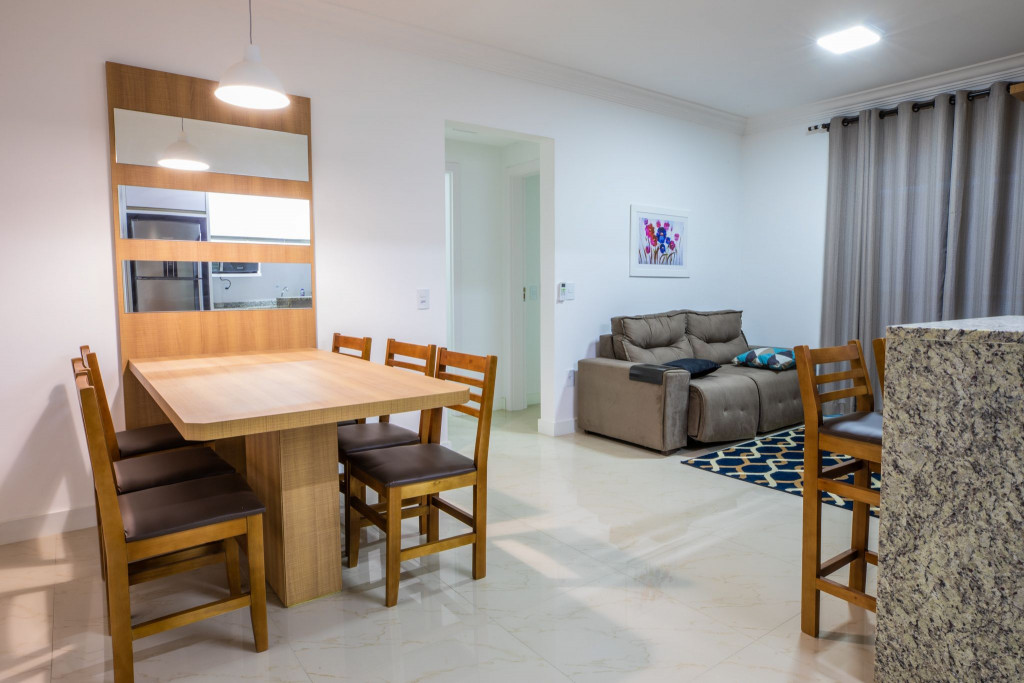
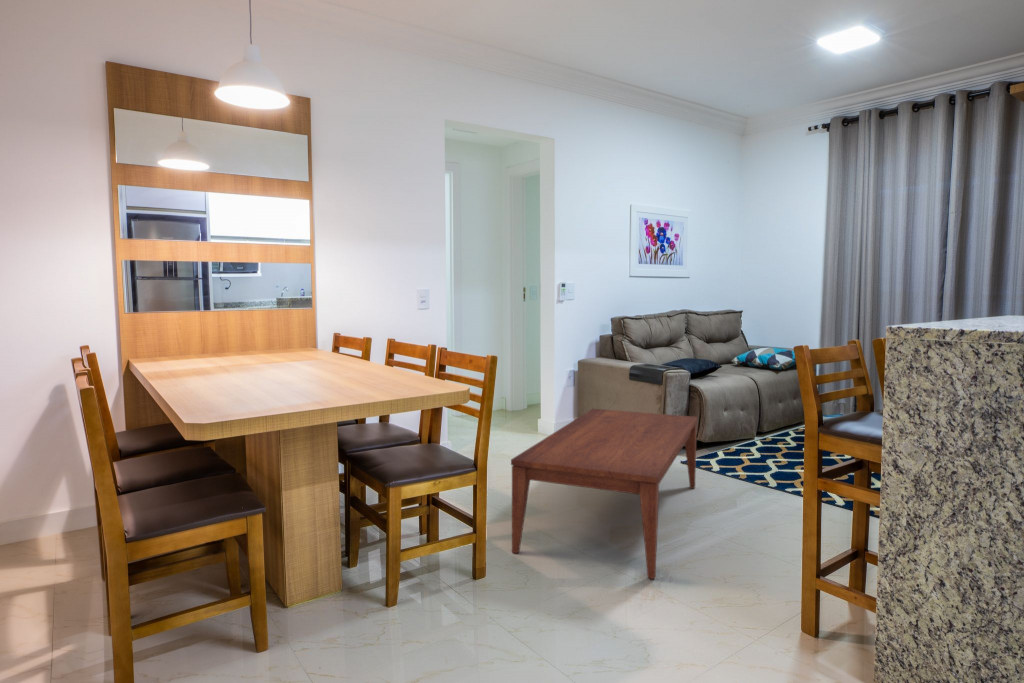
+ coffee table [510,408,698,580]
